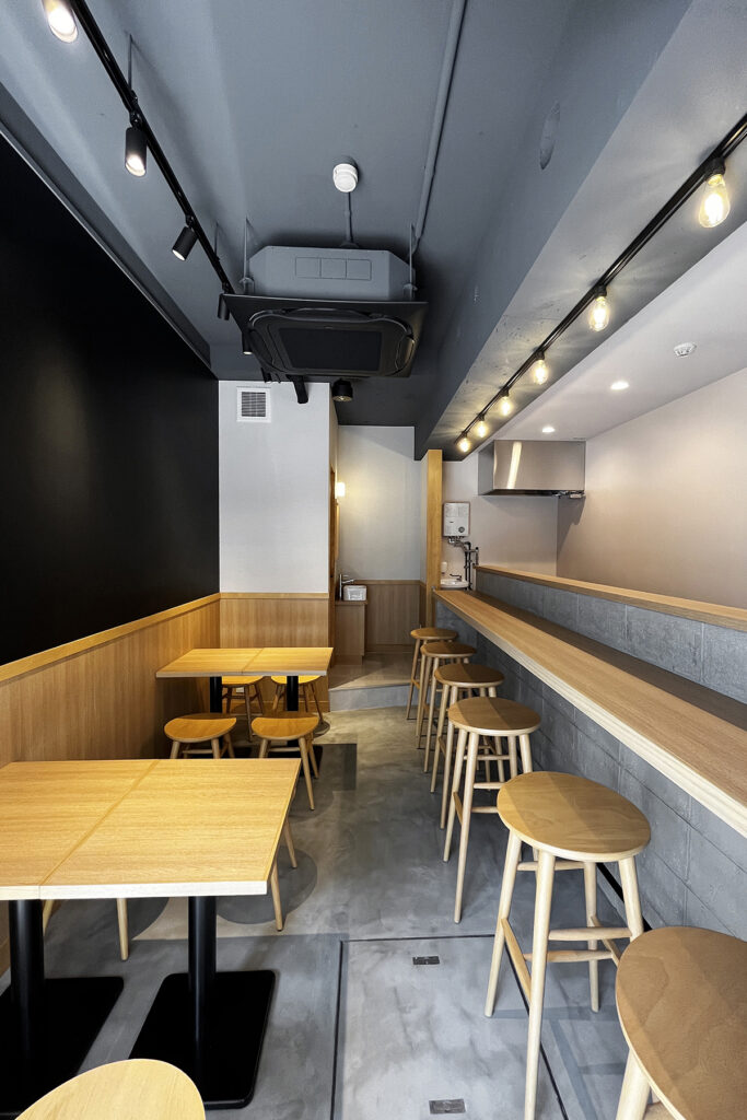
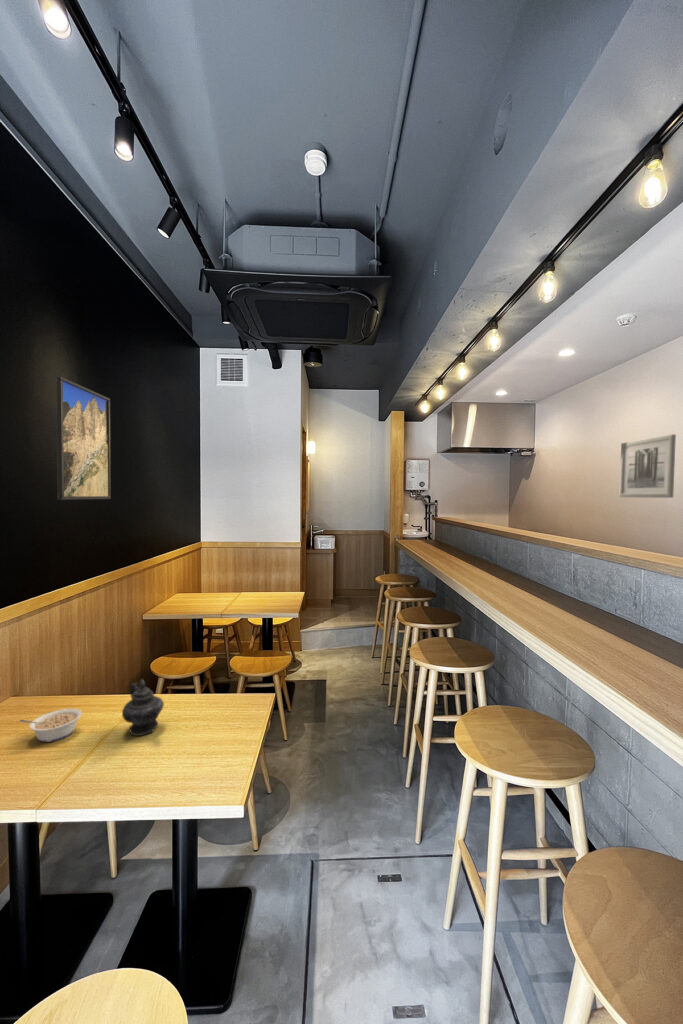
+ legume [19,708,83,743]
+ teapot [121,678,165,737]
+ wall art [618,433,677,499]
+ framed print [55,376,112,501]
